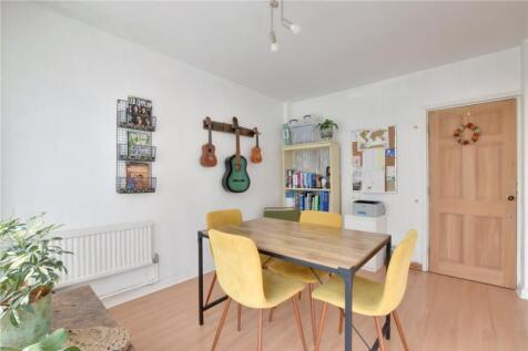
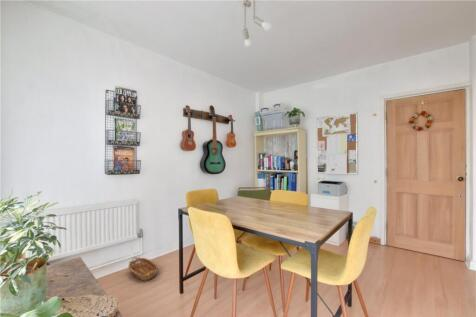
+ basket [127,256,159,282]
